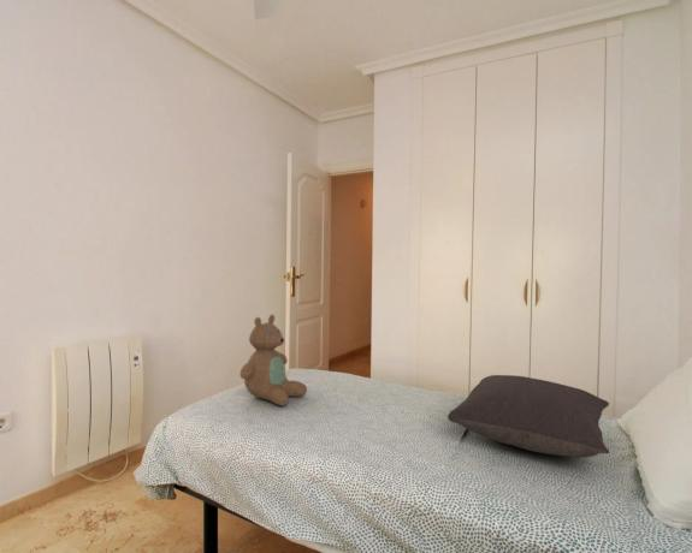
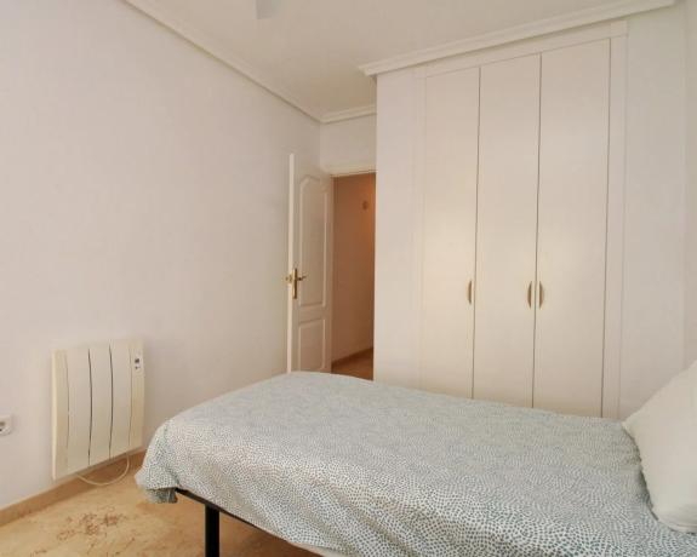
- teddy bear [238,314,308,408]
- pillow [446,374,610,458]
